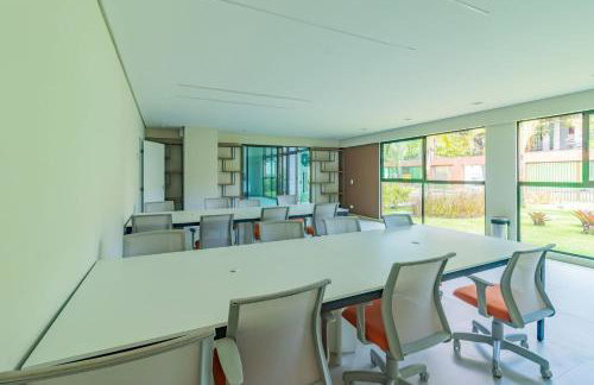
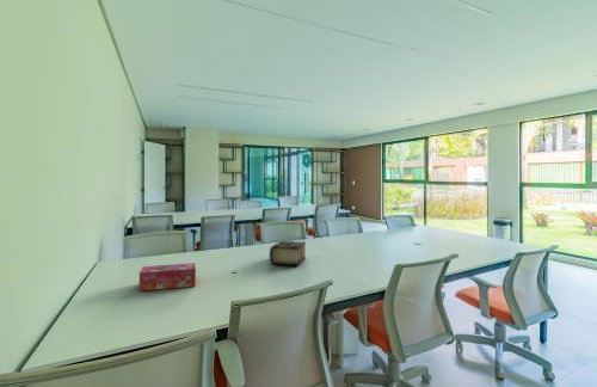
+ tissue box [139,262,197,293]
+ book [269,240,307,266]
